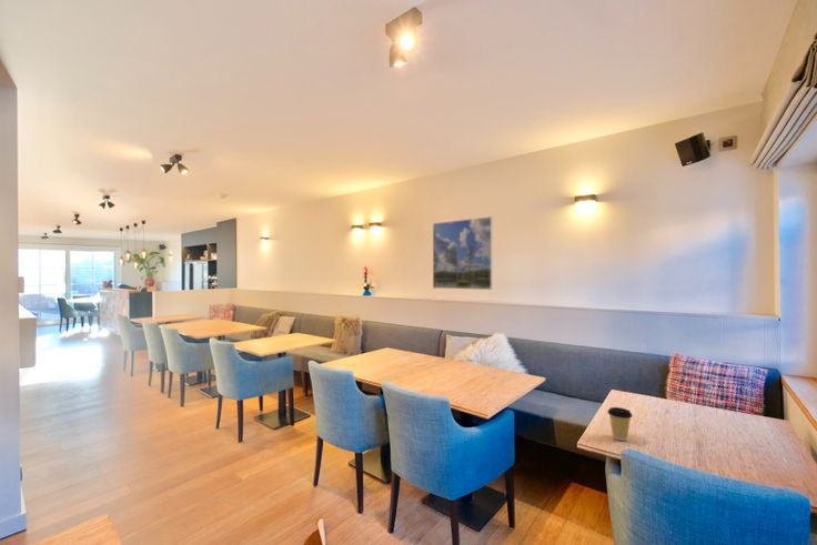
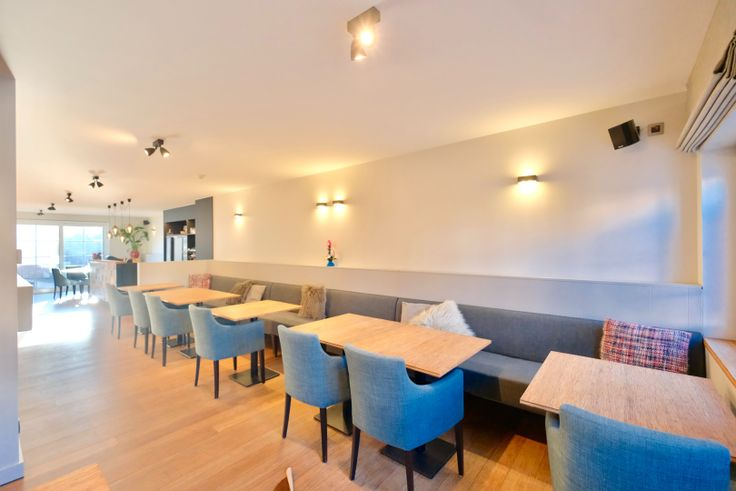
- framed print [432,215,494,291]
- coffee cup [606,406,634,442]
